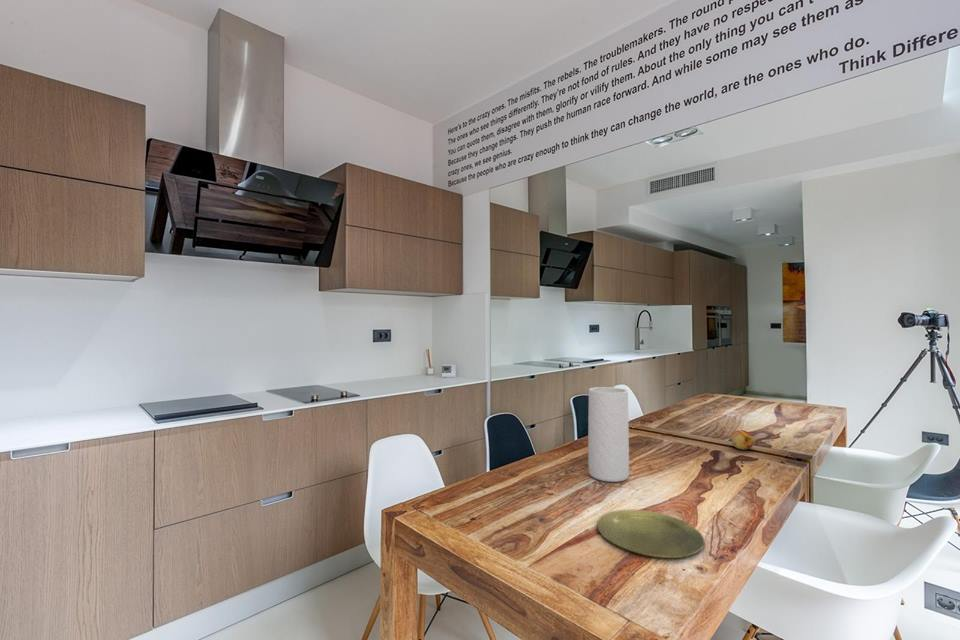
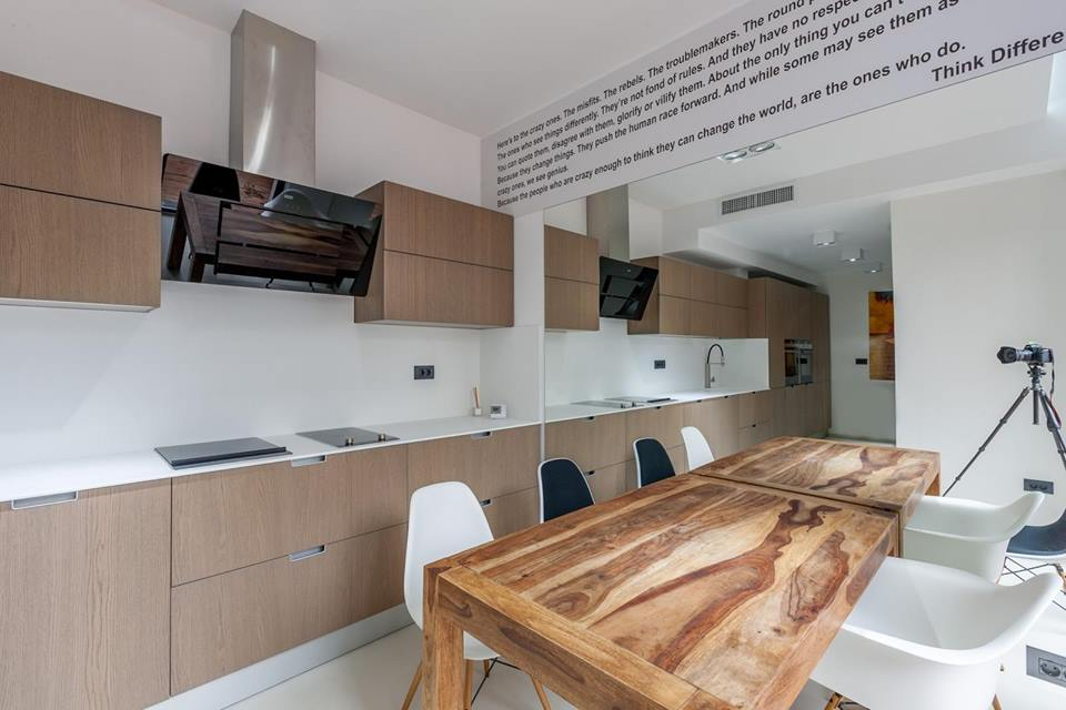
- fruit [730,429,755,451]
- vase [587,386,630,483]
- plate [596,509,706,559]
